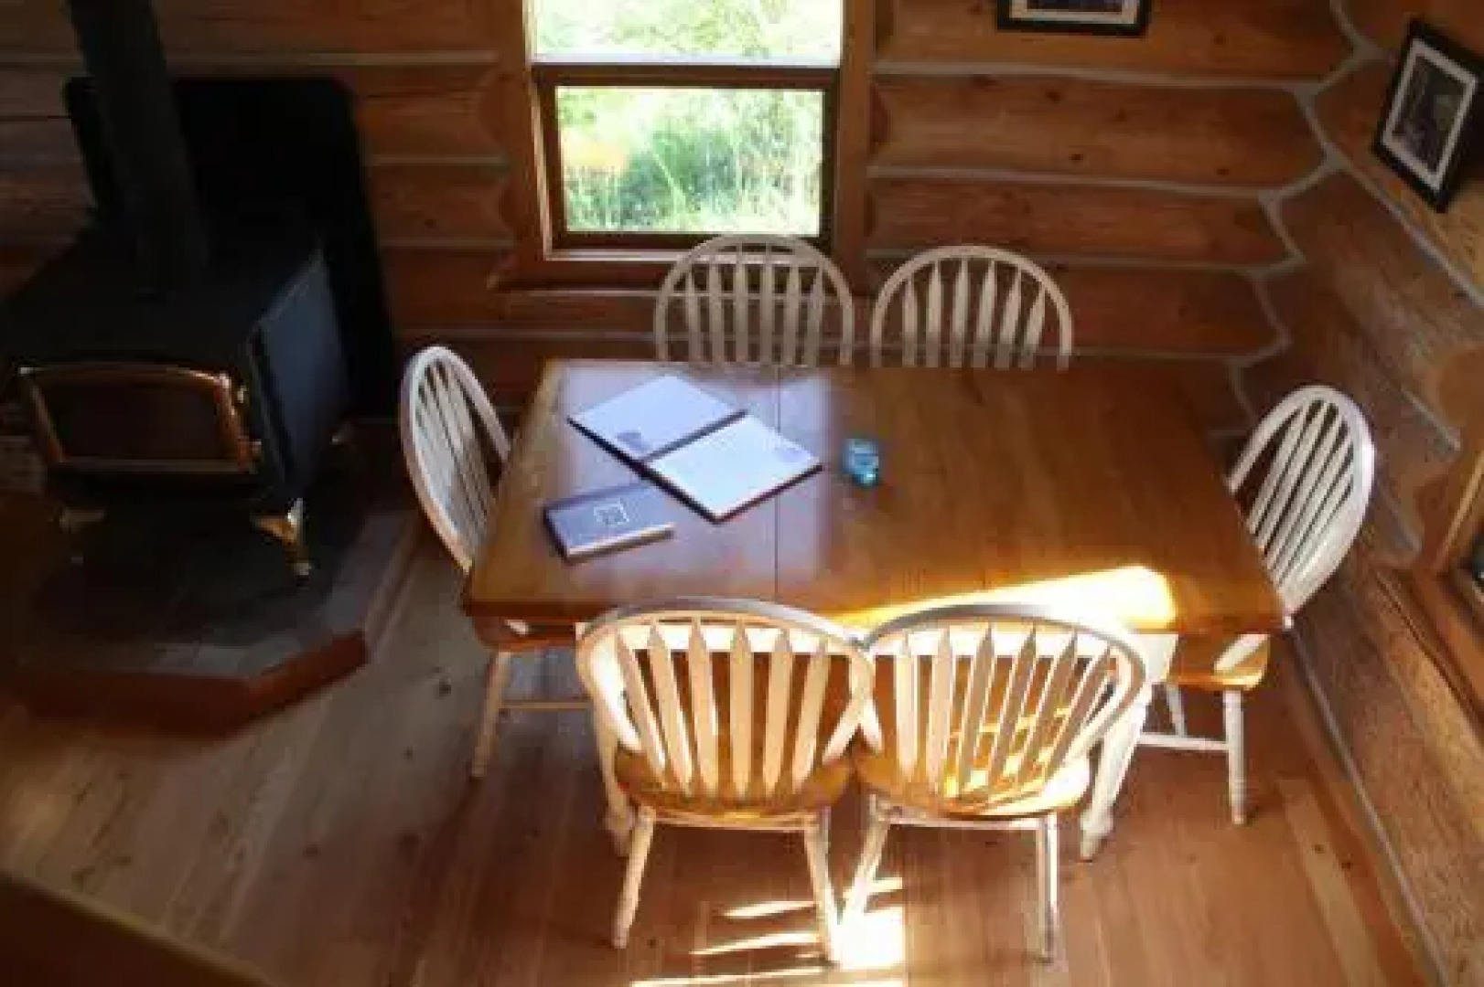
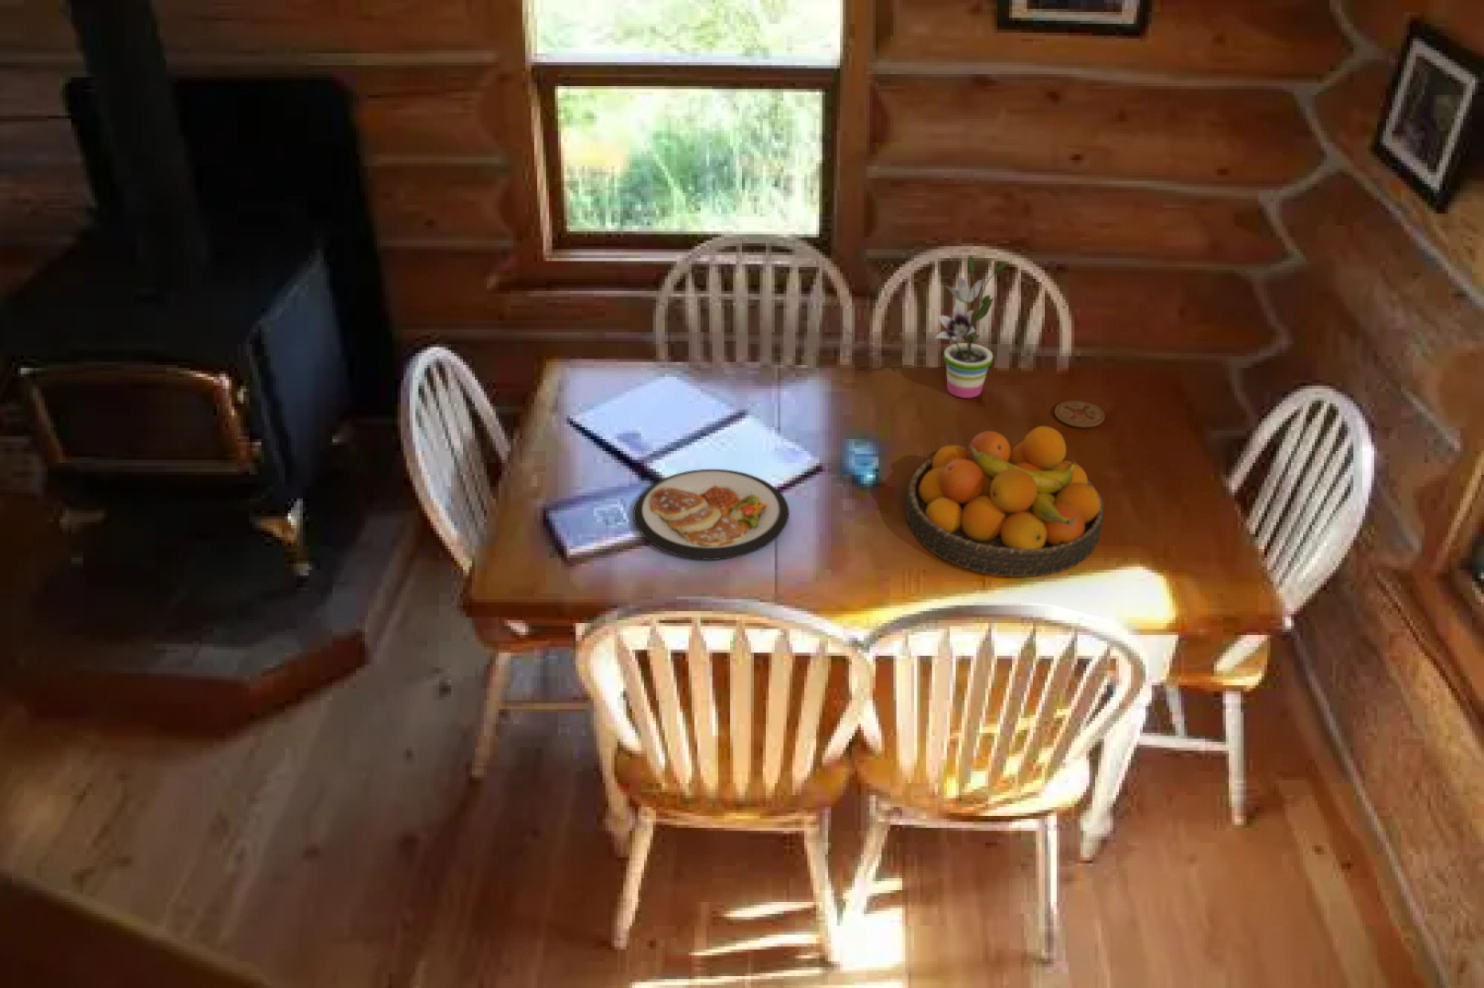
+ dish [632,469,789,561]
+ potted plant [934,255,1008,399]
+ coaster [1053,400,1105,428]
+ fruit bowl [905,426,1105,578]
